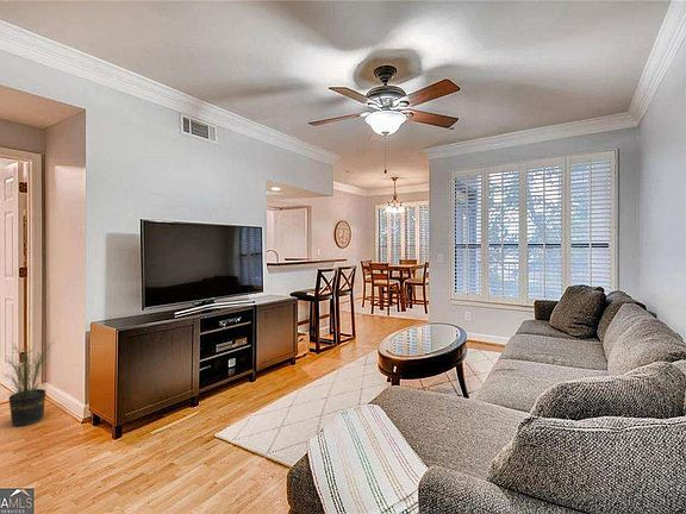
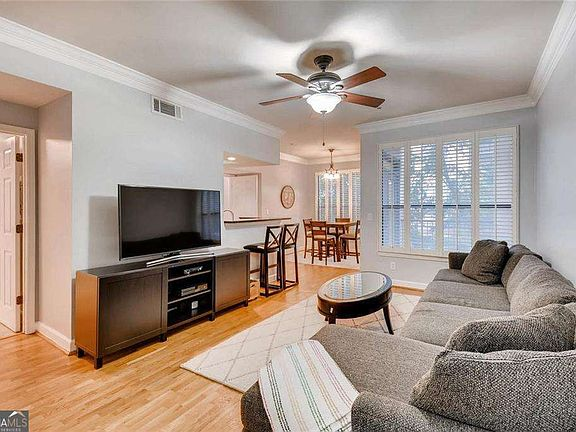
- potted plant [1,337,58,427]
